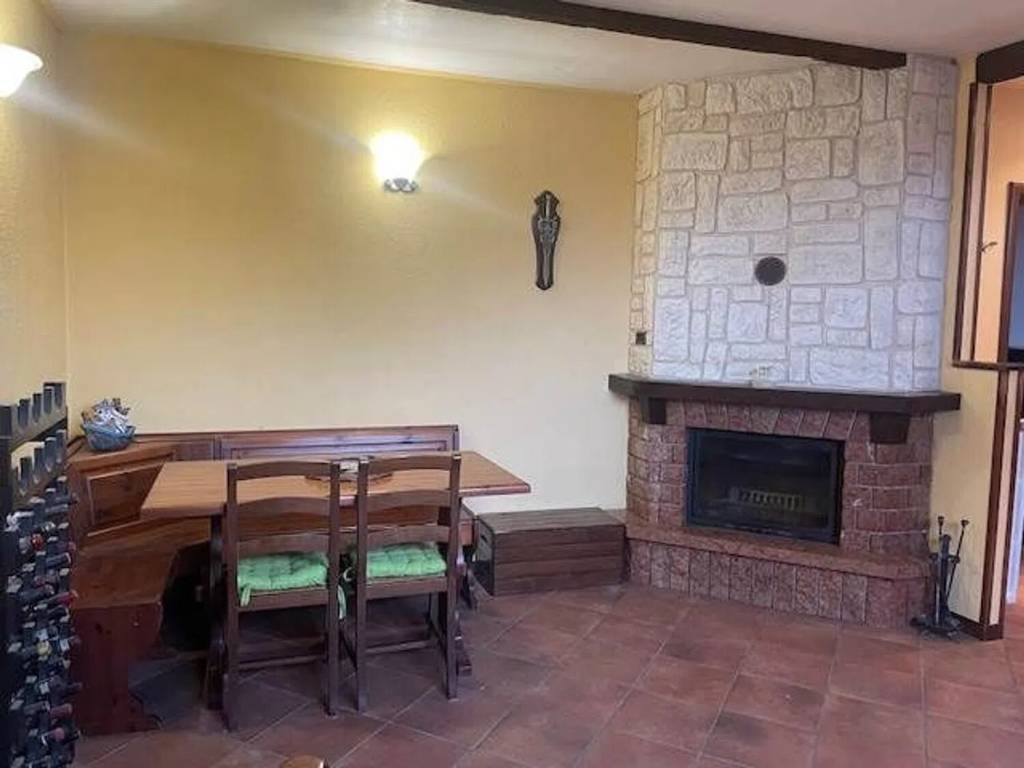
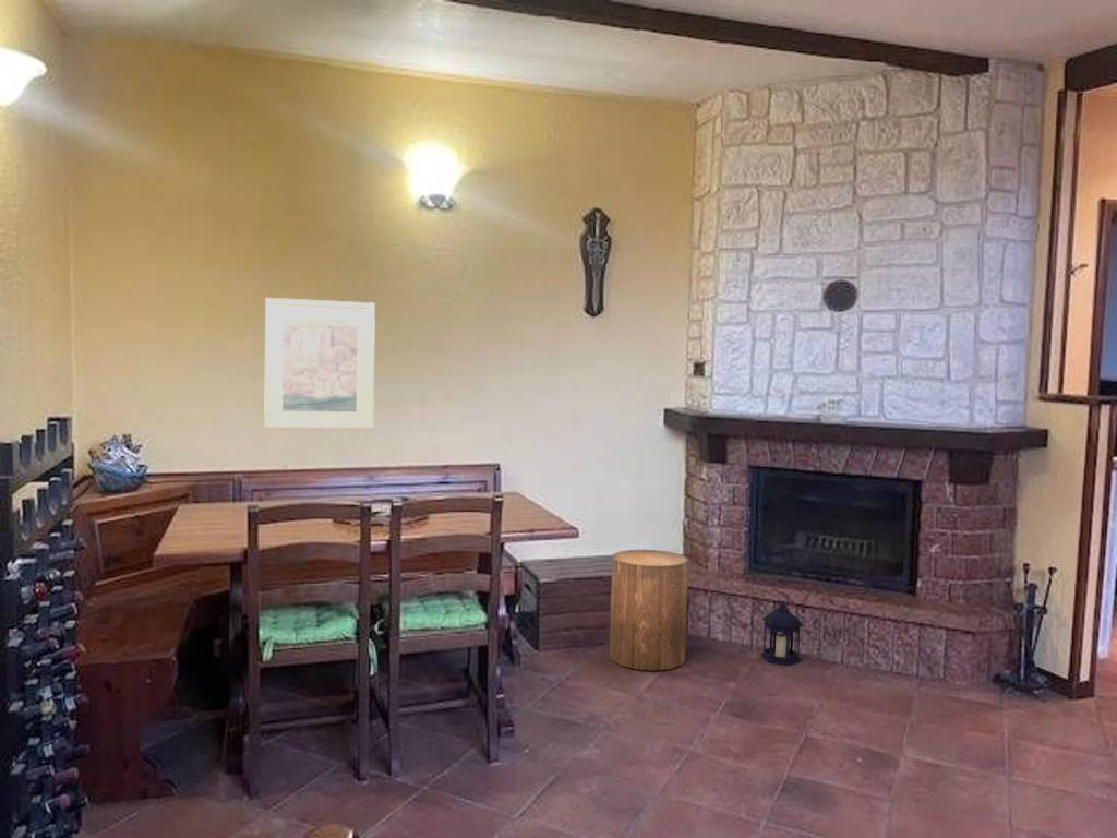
+ stool [609,549,689,671]
+ lantern [760,591,803,667]
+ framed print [263,297,376,430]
